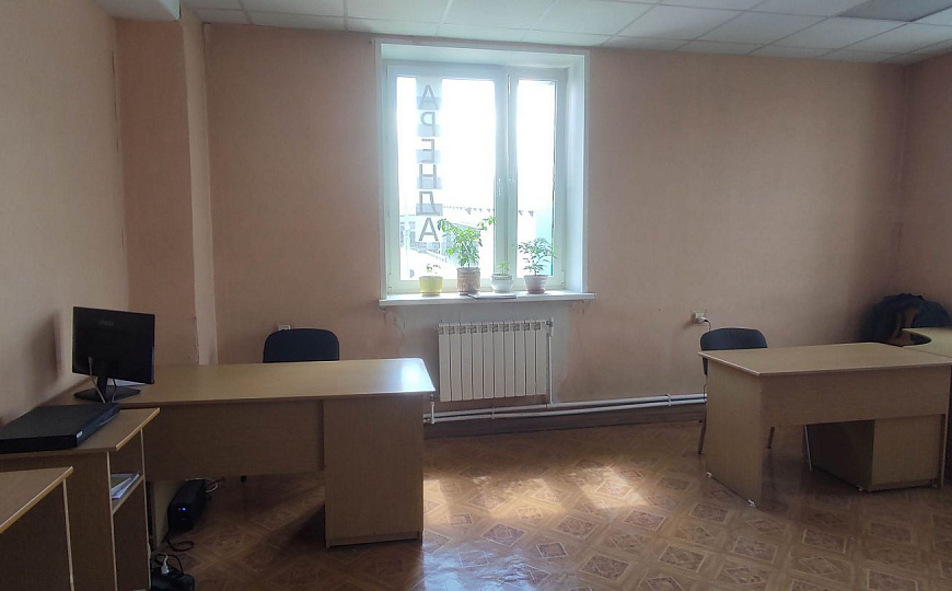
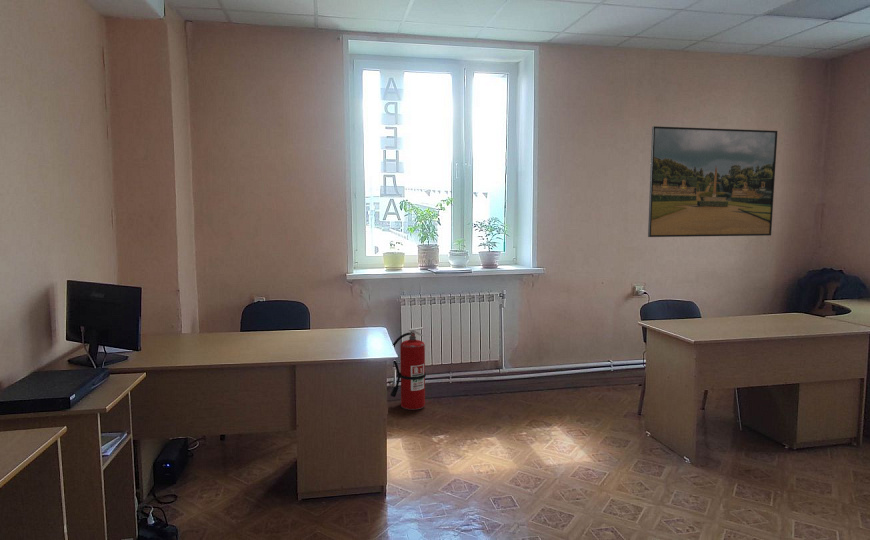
+ fire extinguisher [389,326,427,411]
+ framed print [647,125,779,238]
